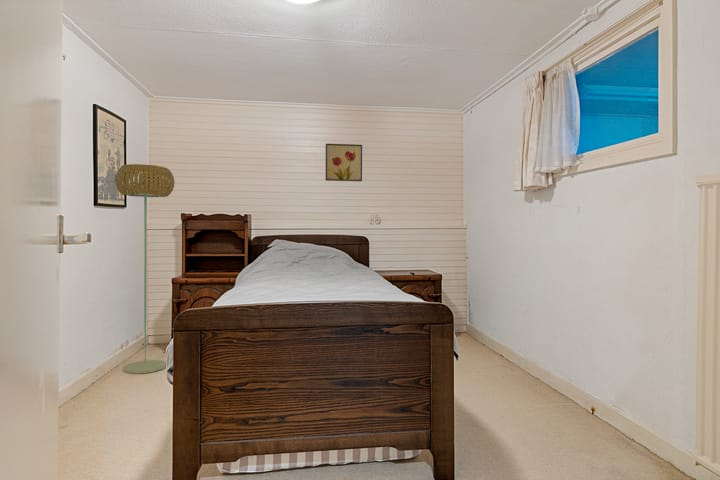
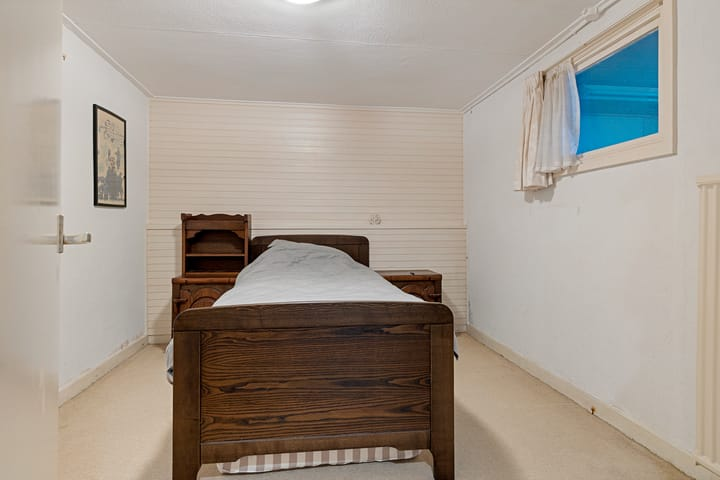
- wall art [325,143,363,182]
- floor lamp [114,163,175,375]
